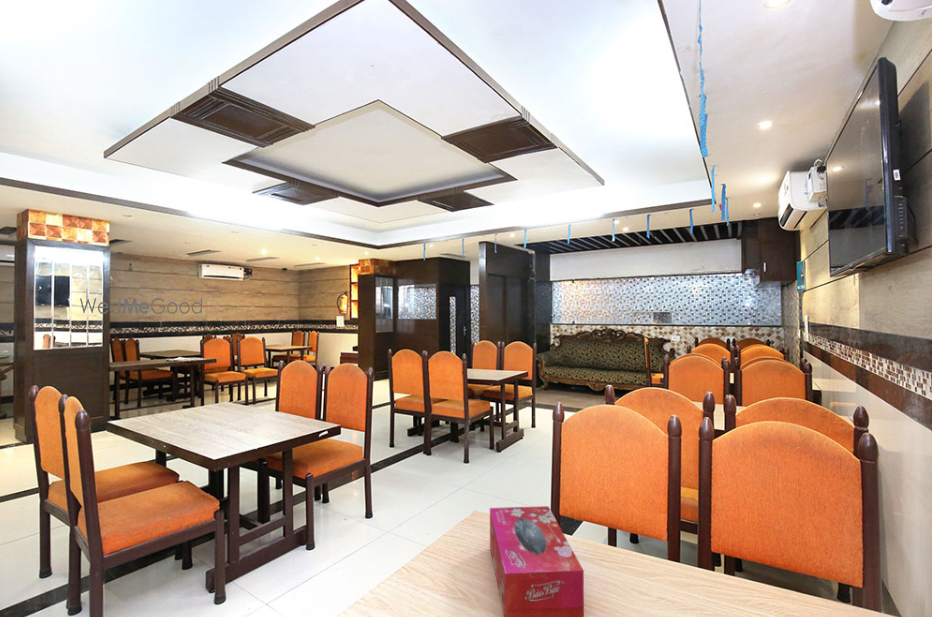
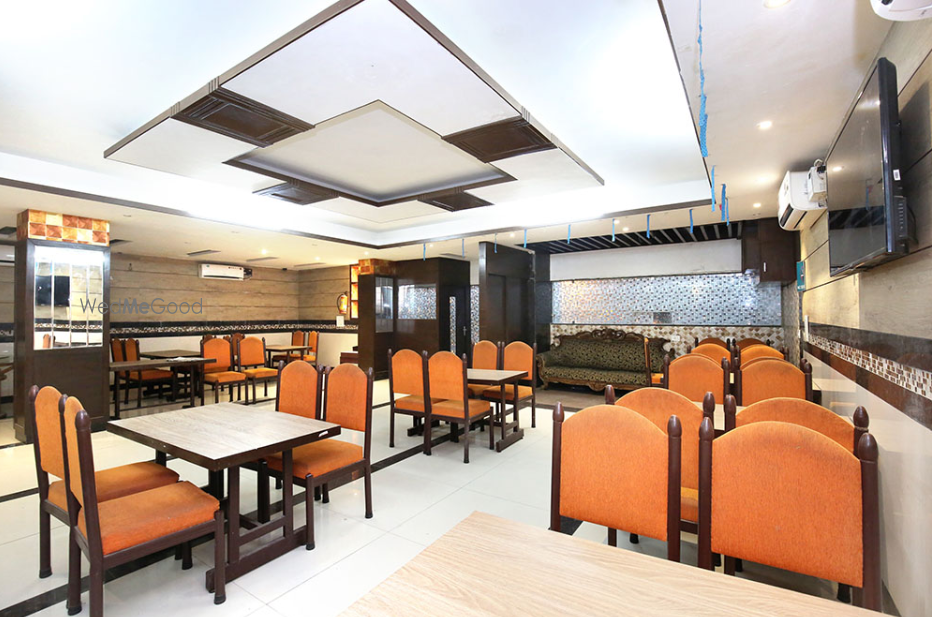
- tissue box [489,505,585,617]
